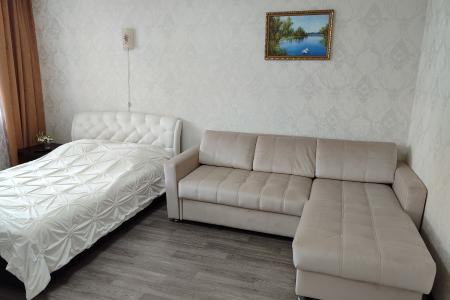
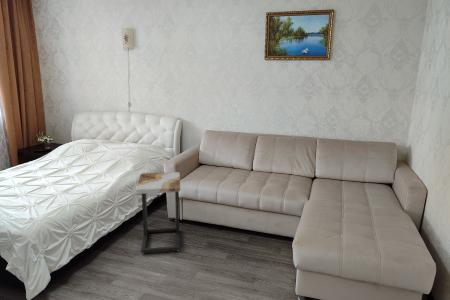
+ side table [134,171,181,255]
